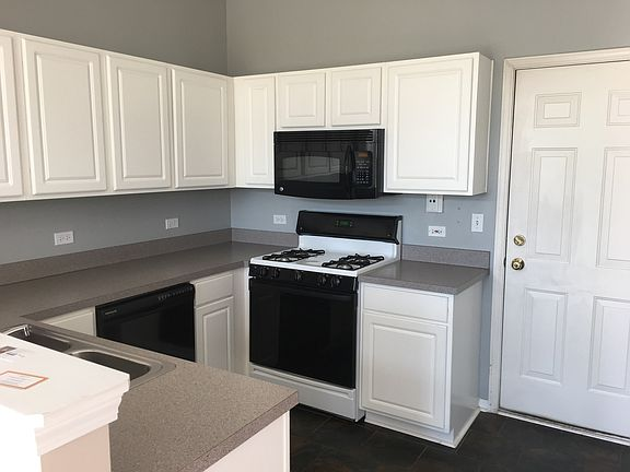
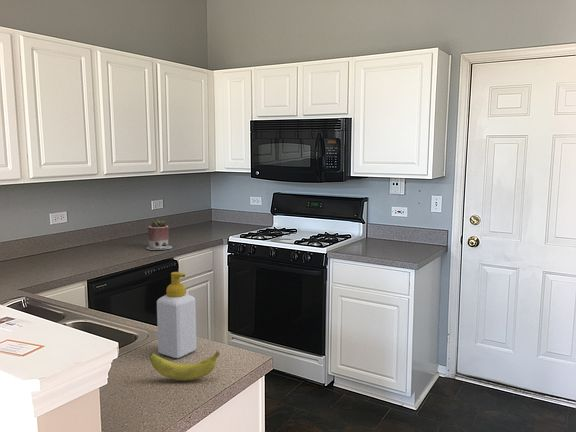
+ soap bottle [156,271,197,359]
+ banana [148,350,221,381]
+ succulent planter [146,219,173,251]
